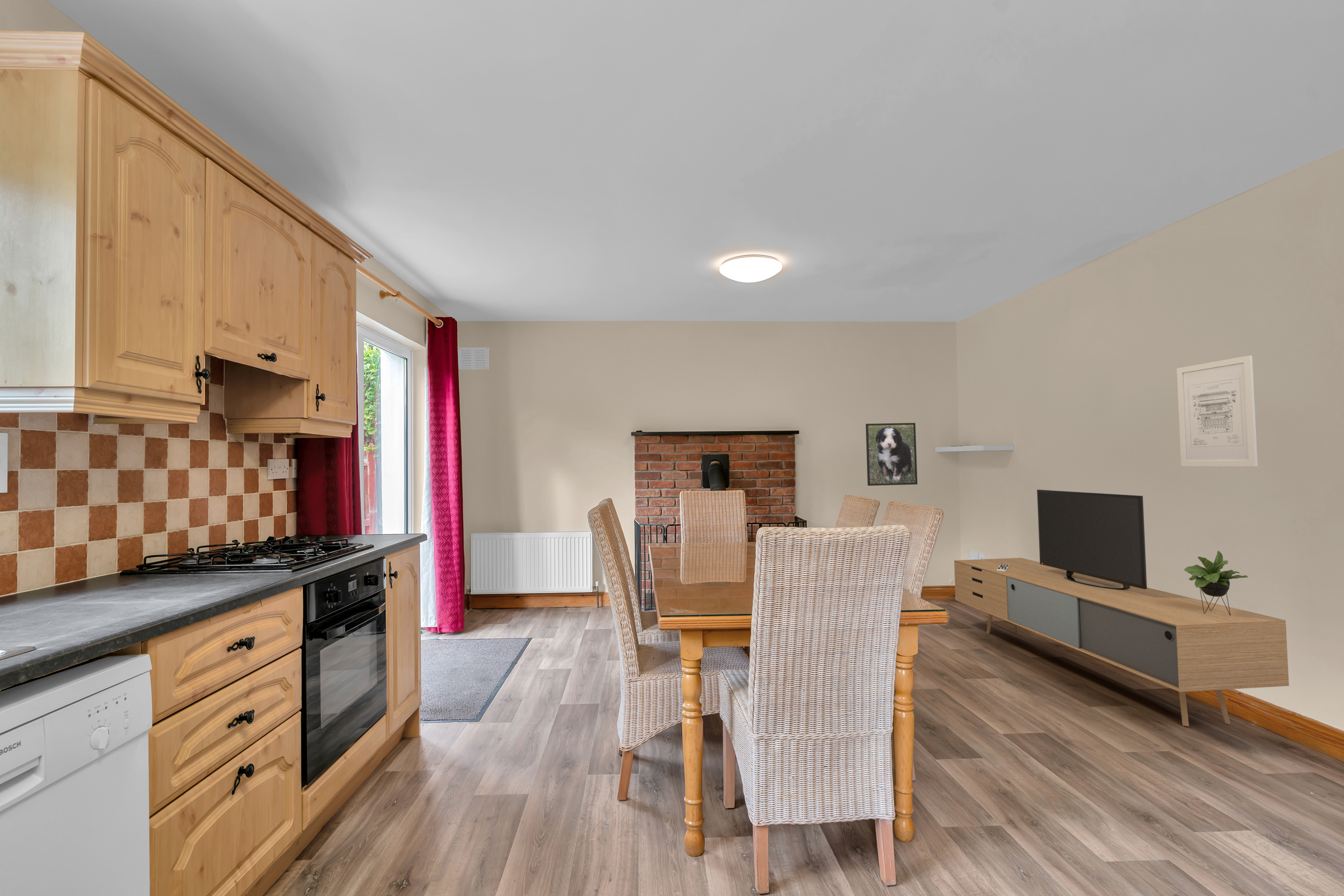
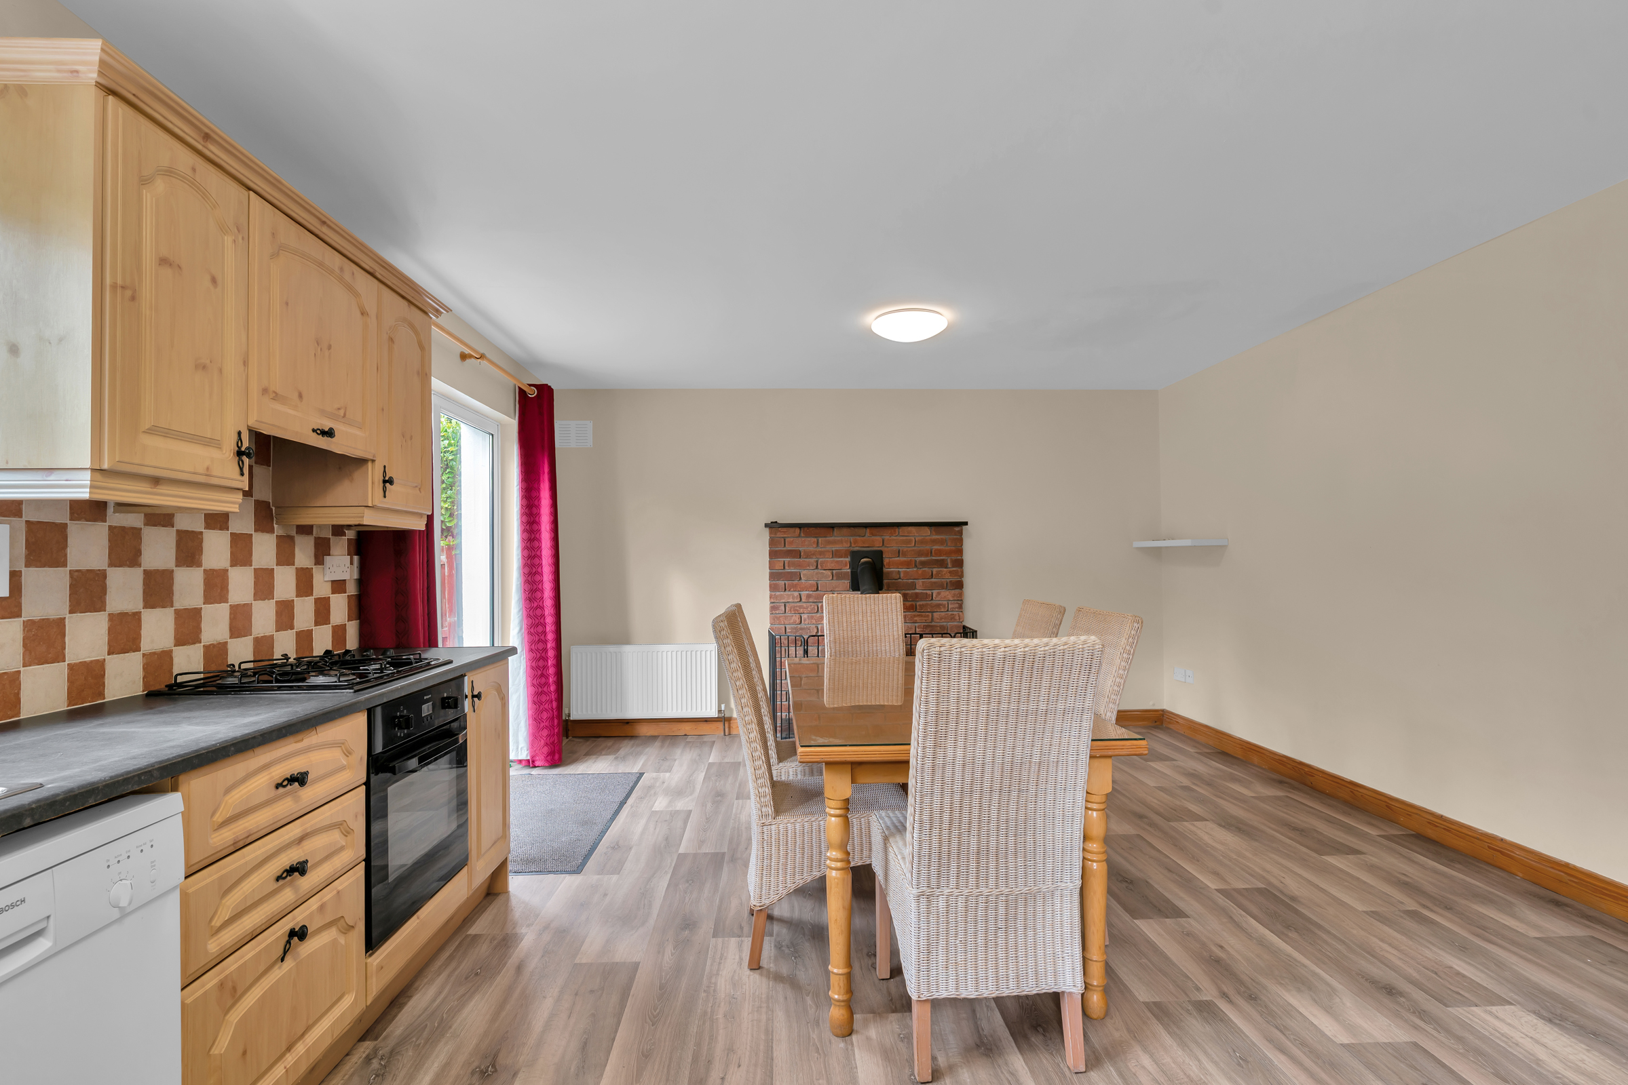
- media console [954,489,1290,727]
- wall art [1176,355,1258,467]
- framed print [865,422,918,486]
